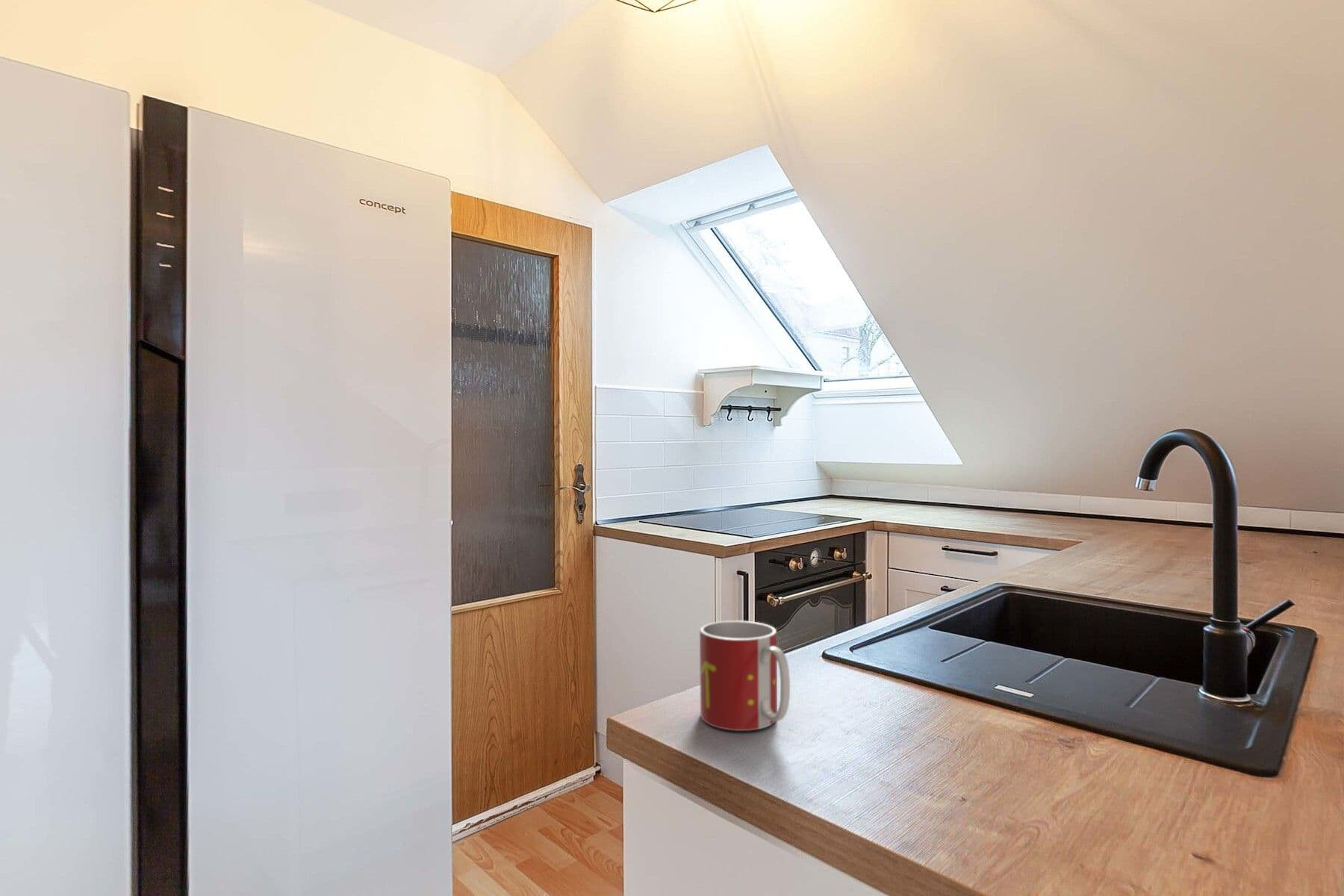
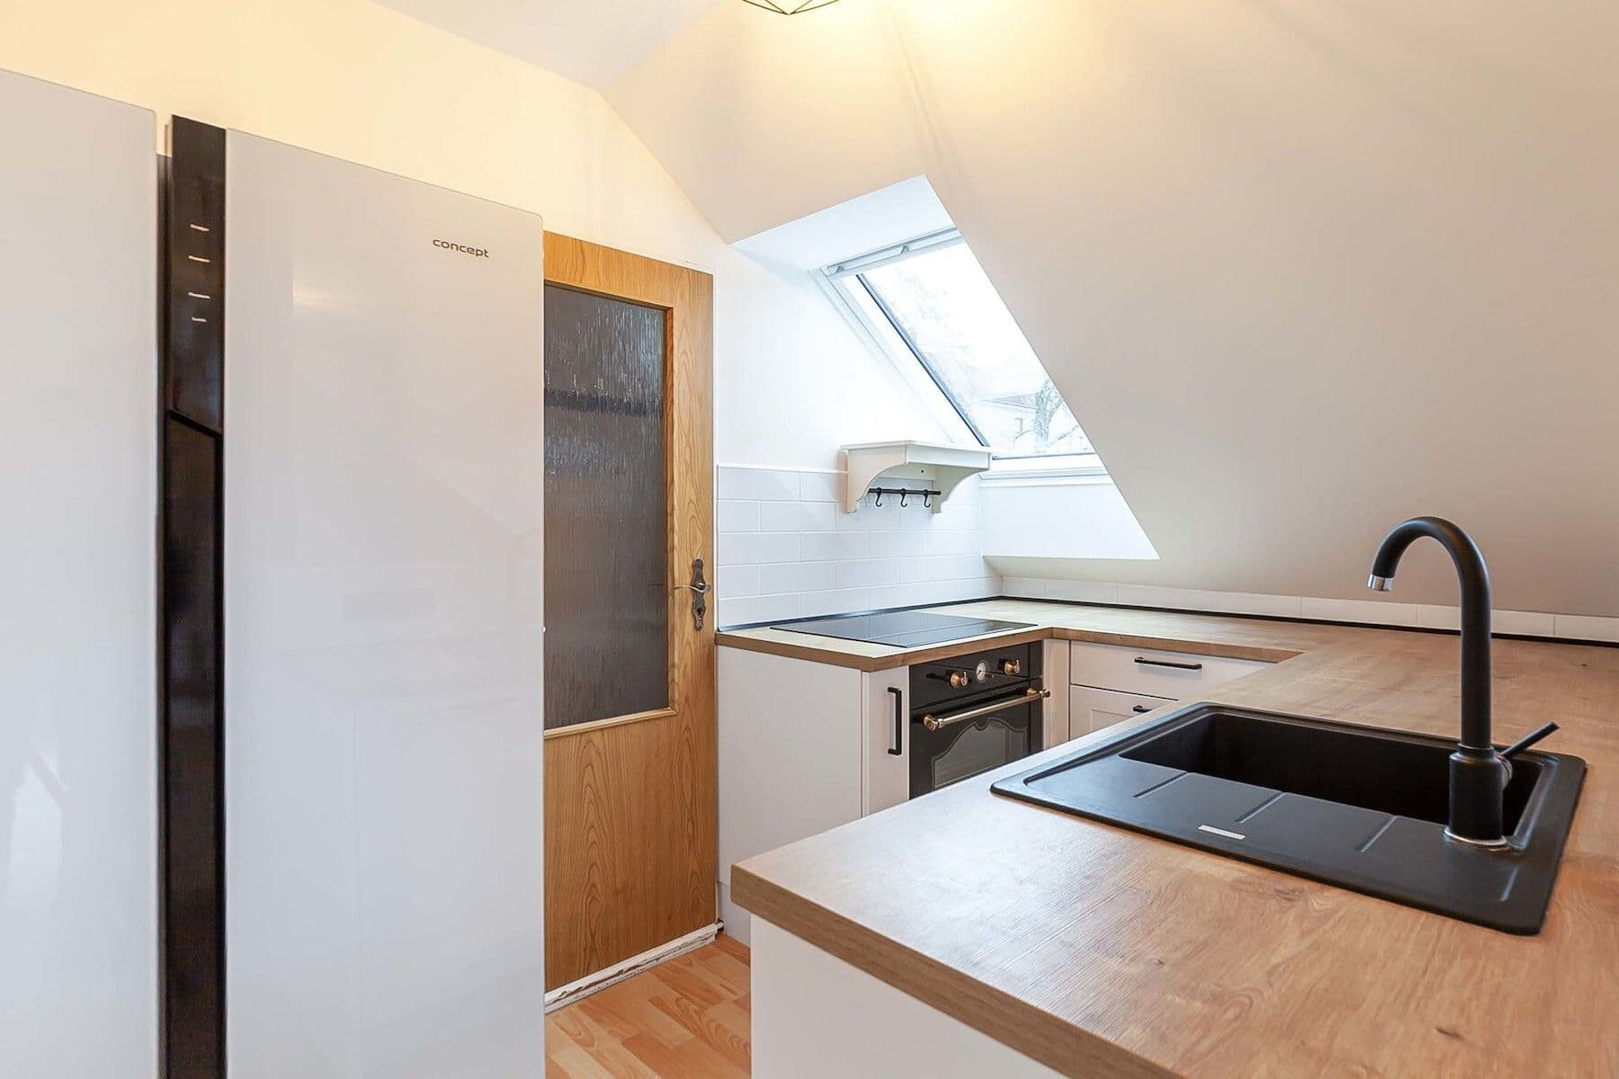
- mug [699,620,791,732]
